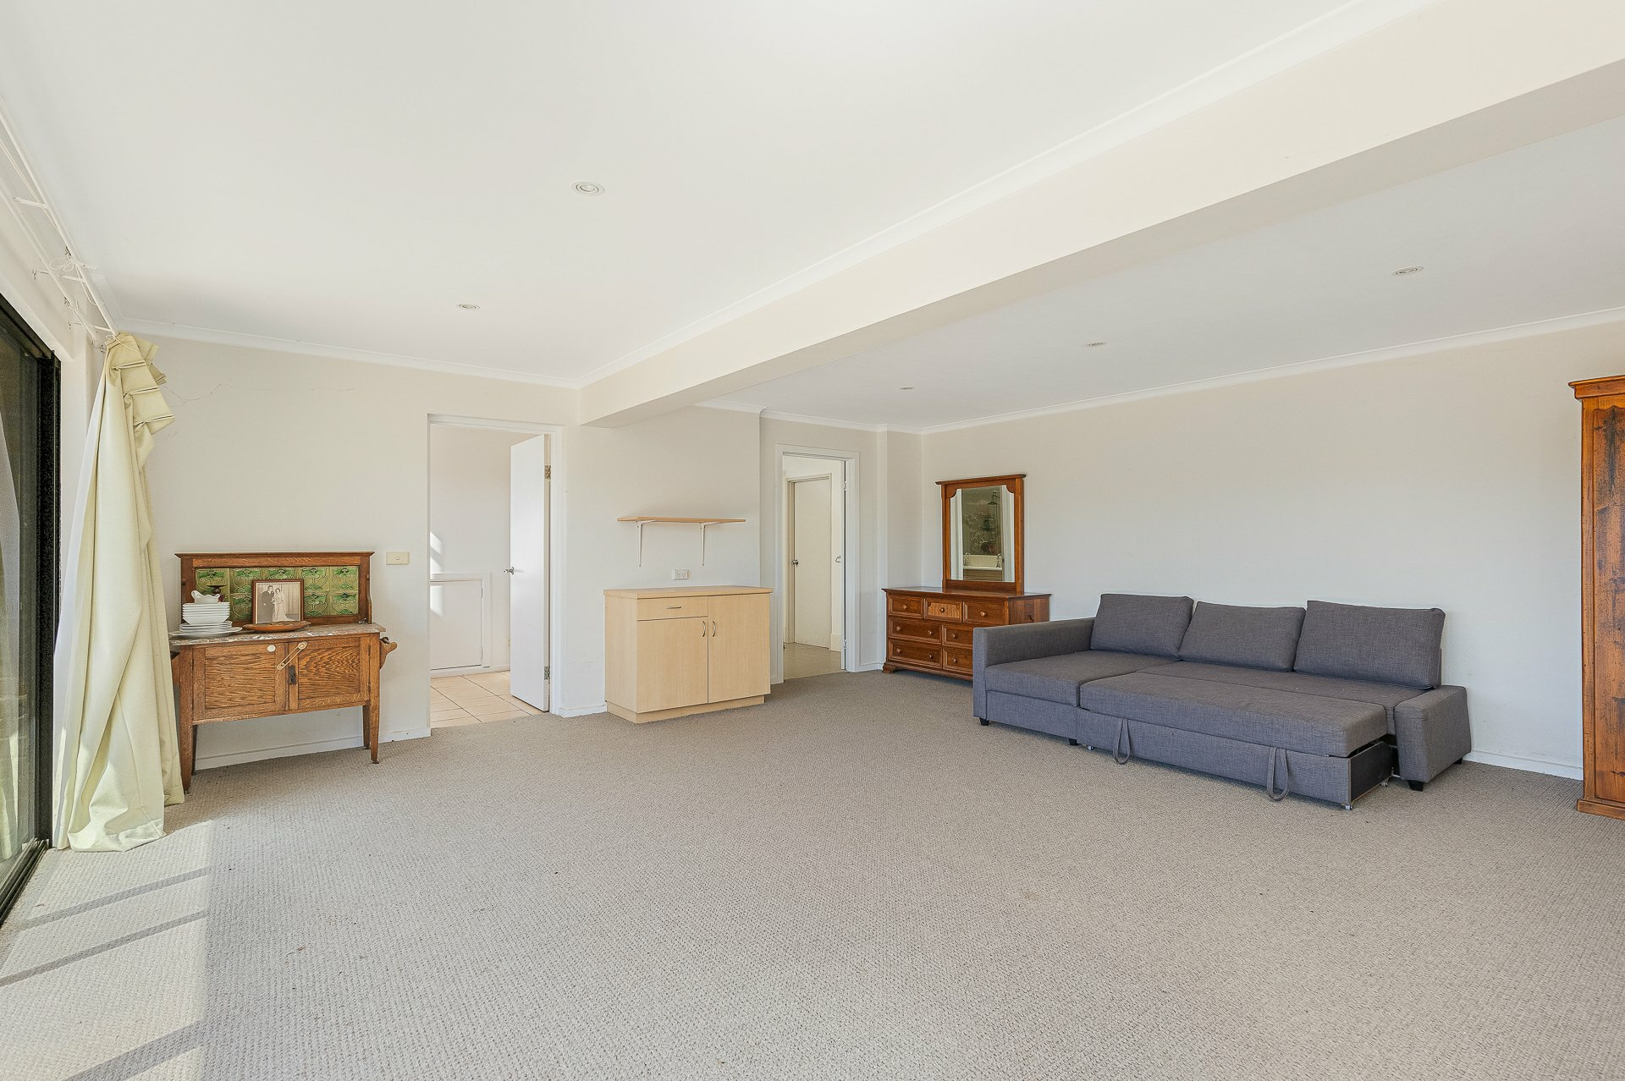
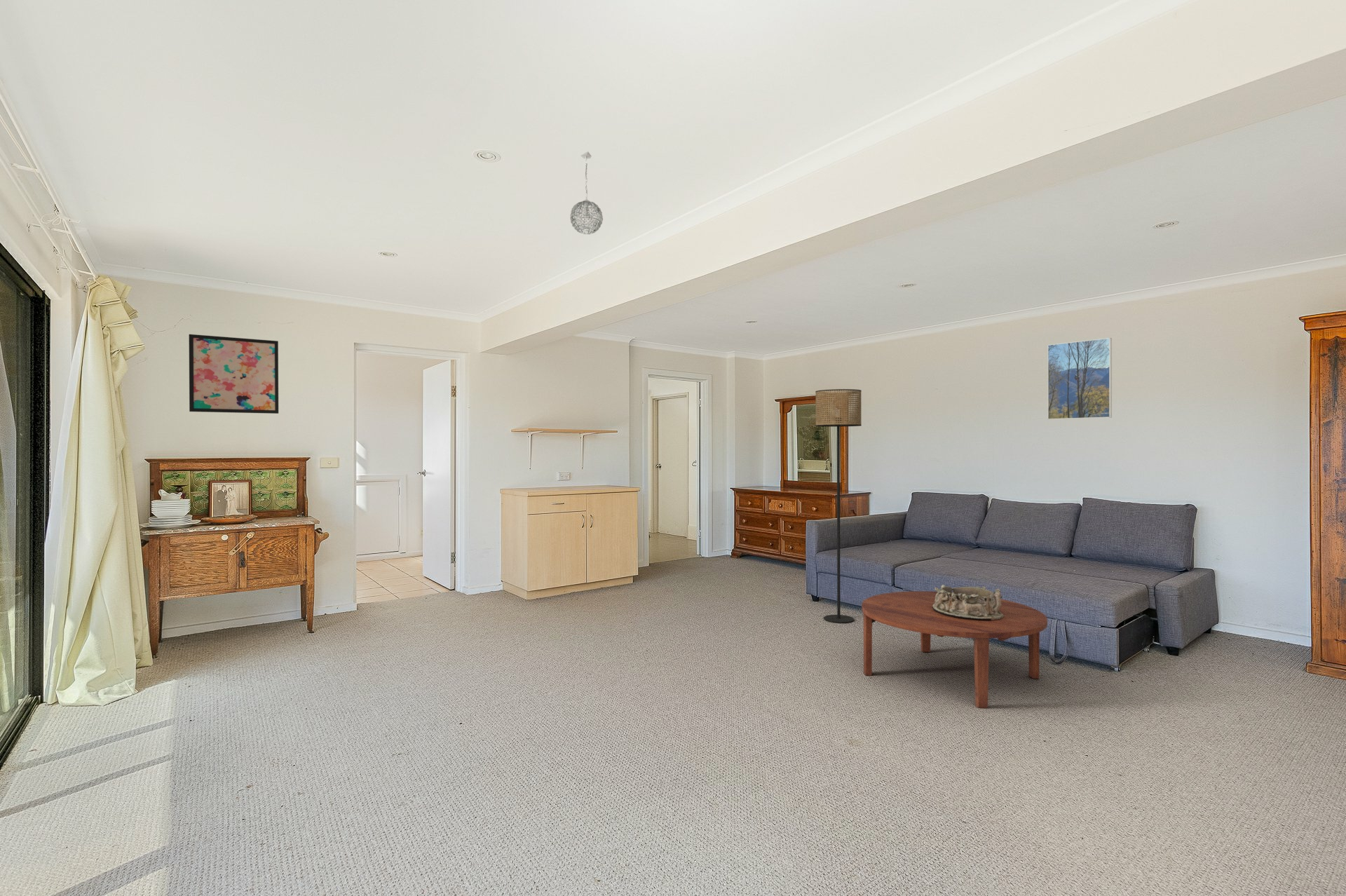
+ floor lamp [815,388,862,624]
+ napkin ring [932,584,1004,620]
+ coffee table [861,590,1048,709]
+ pendant light [569,151,604,235]
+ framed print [1047,337,1113,420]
+ wall art [188,334,279,414]
